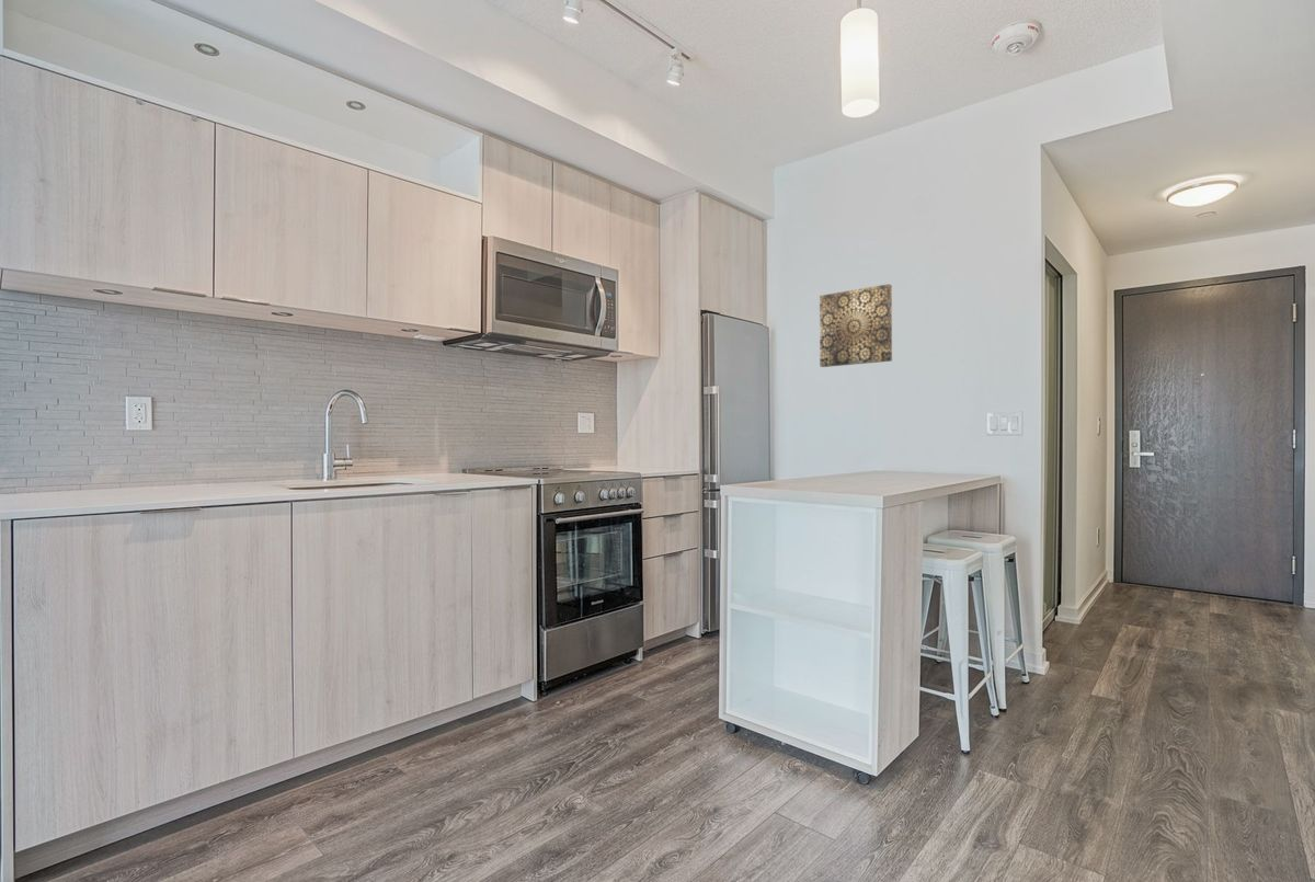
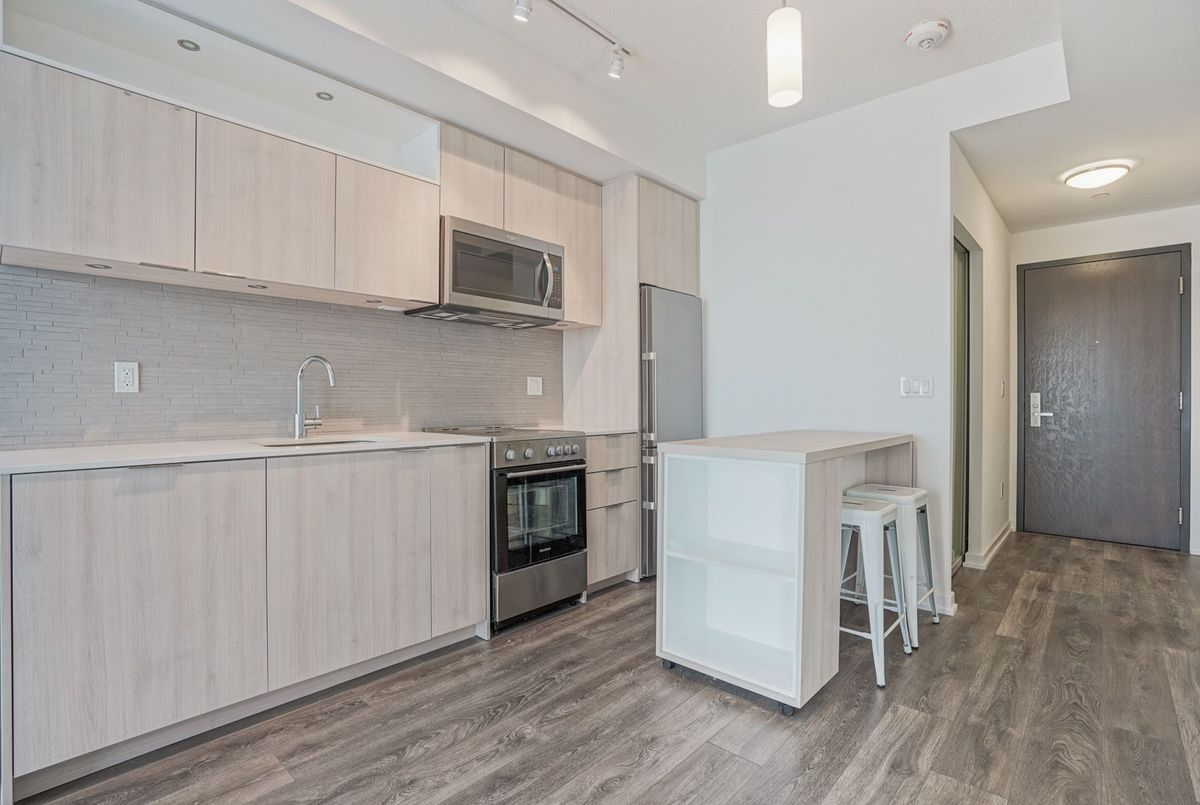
- wall art [819,283,893,368]
